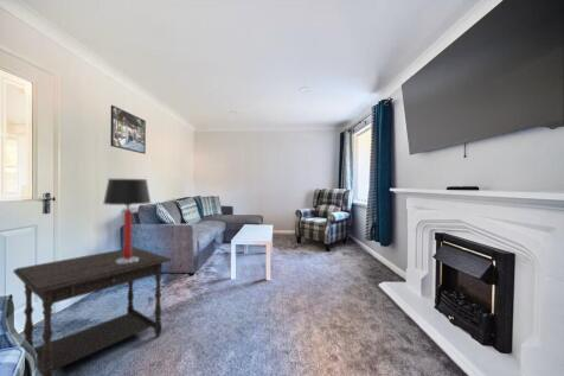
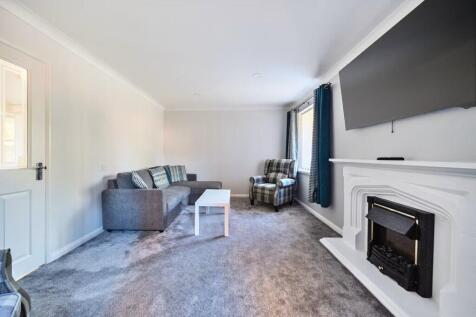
- table lamp [102,178,152,263]
- side table [12,247,172,376]
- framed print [109,104,147,155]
